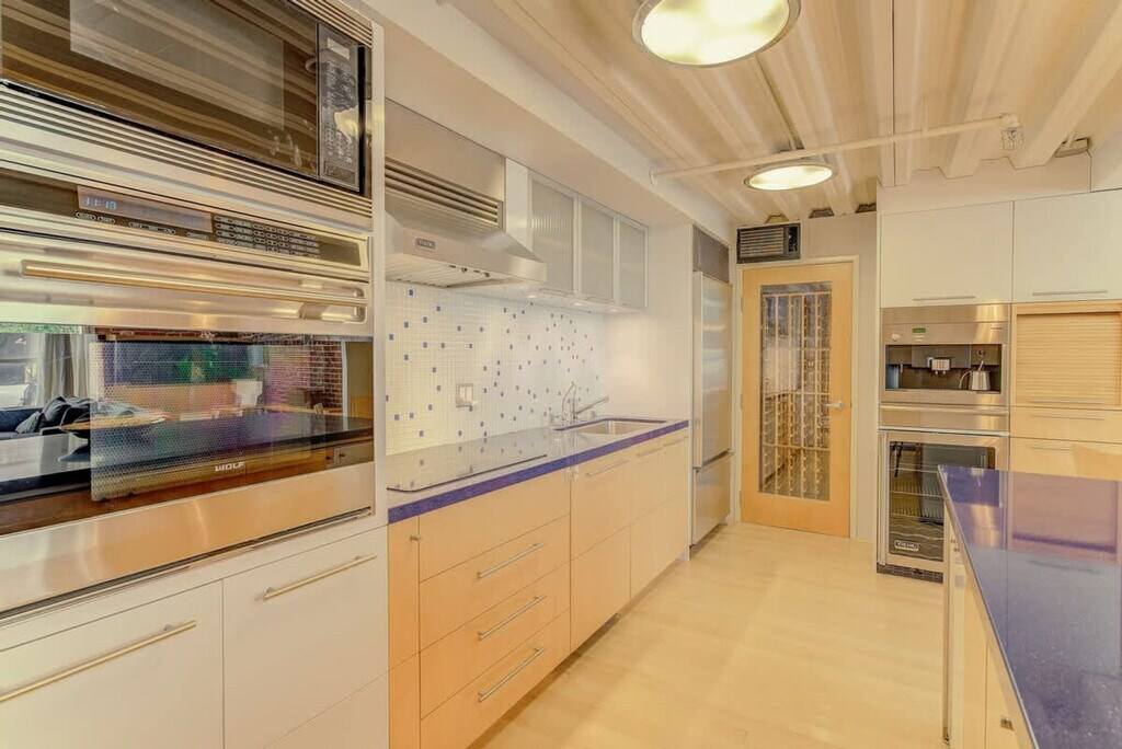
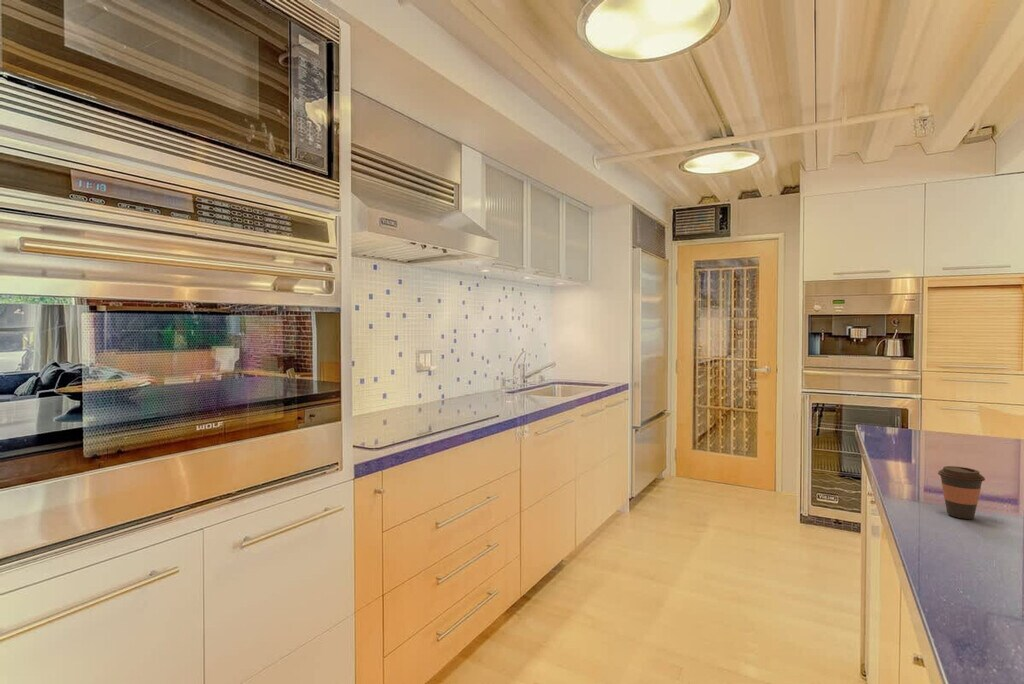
+ coffee cup [937,465,986,520]
